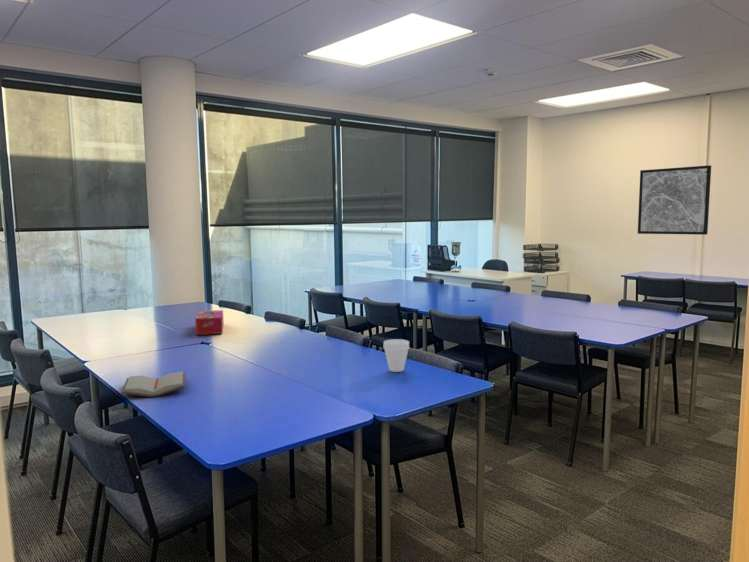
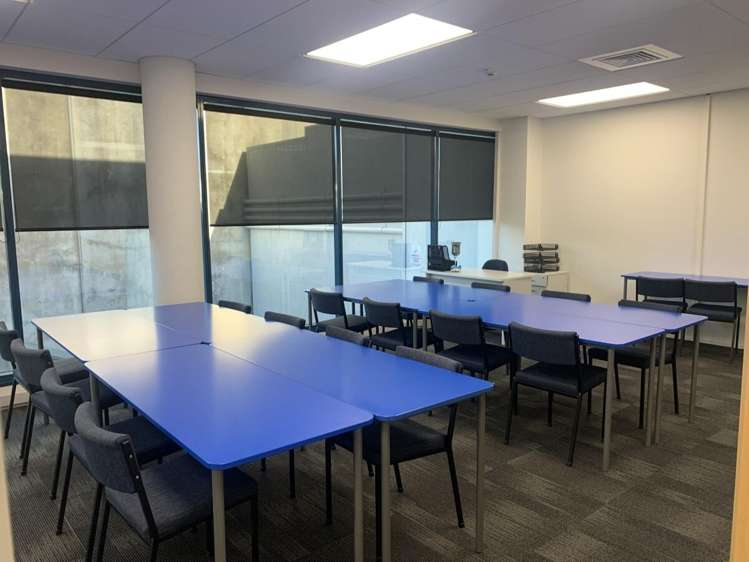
- tissue box [194,309,225,336]
- paperback book [120,371,186,398]
- cup [383,338,410,373]
- wall art [637,164,712,236]
